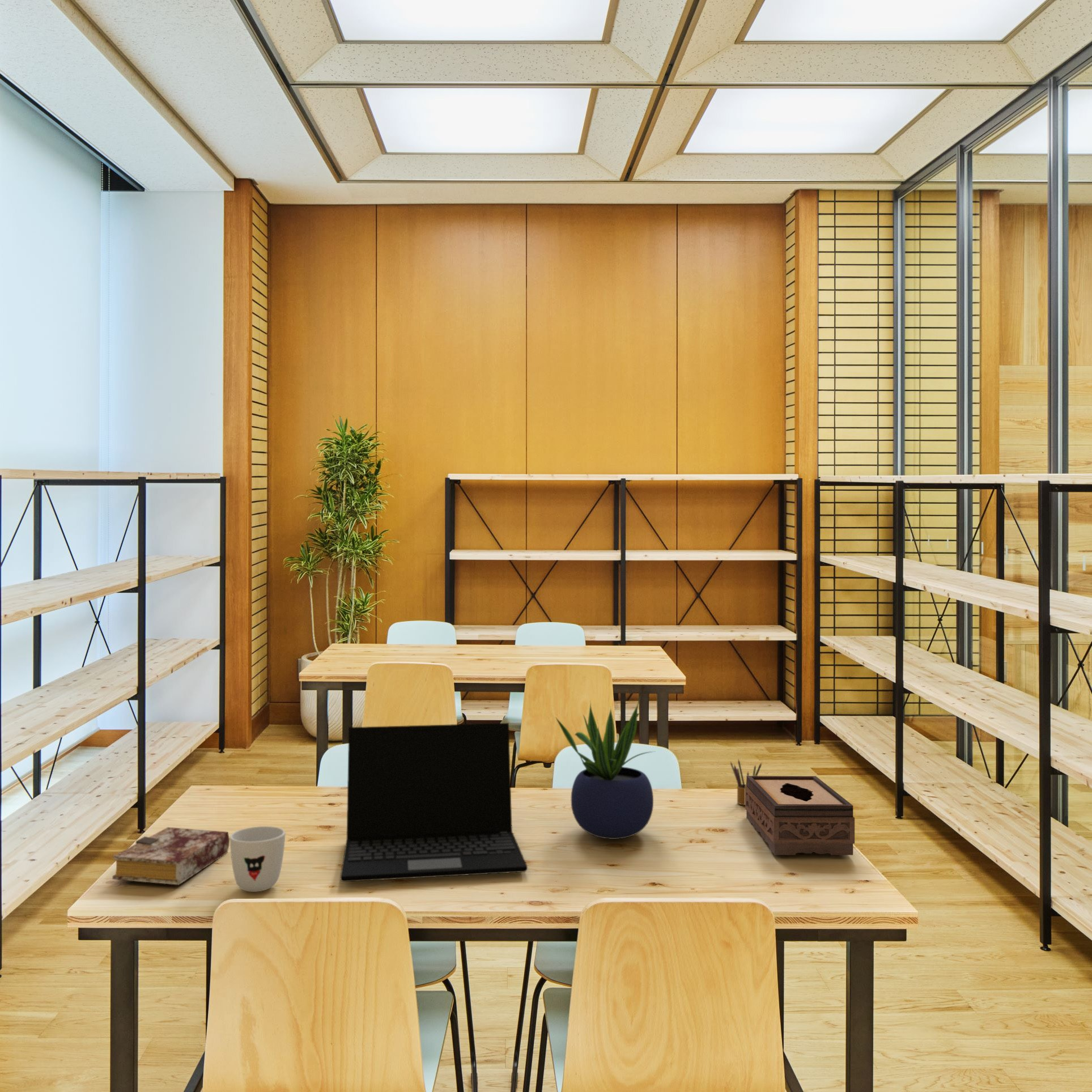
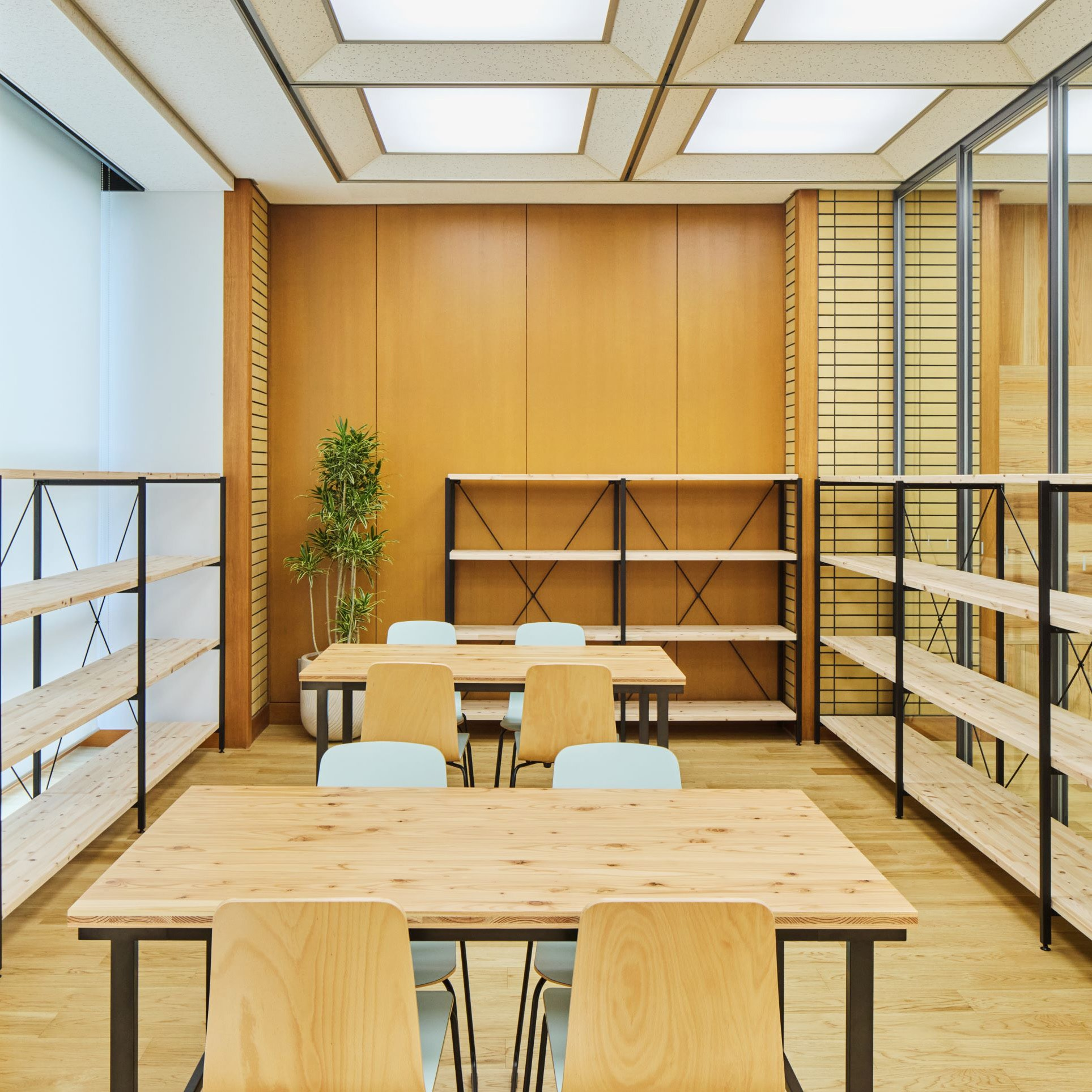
- pencil box [730,759,762,806]
- mug [229,826,286,893]
- book [112,827,230,886]
- potted plant [555,694,655,840]
- laptop [340,723,528,882]
- tissue box [745,775,855,856]
